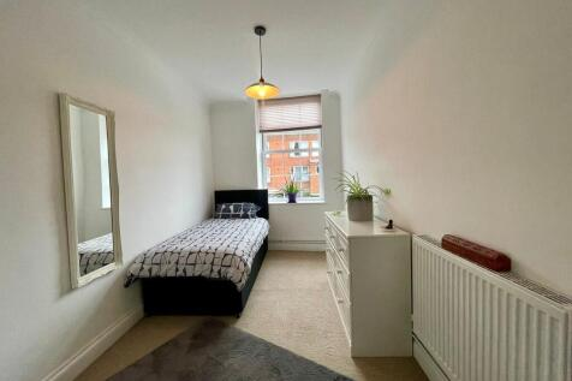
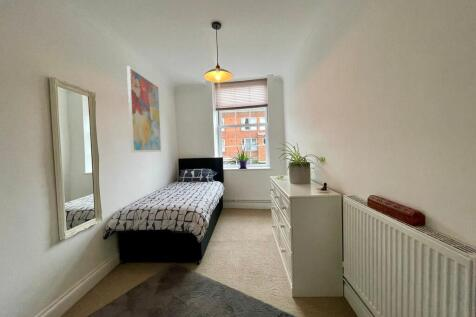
+ wall art [126,65,162,154]
